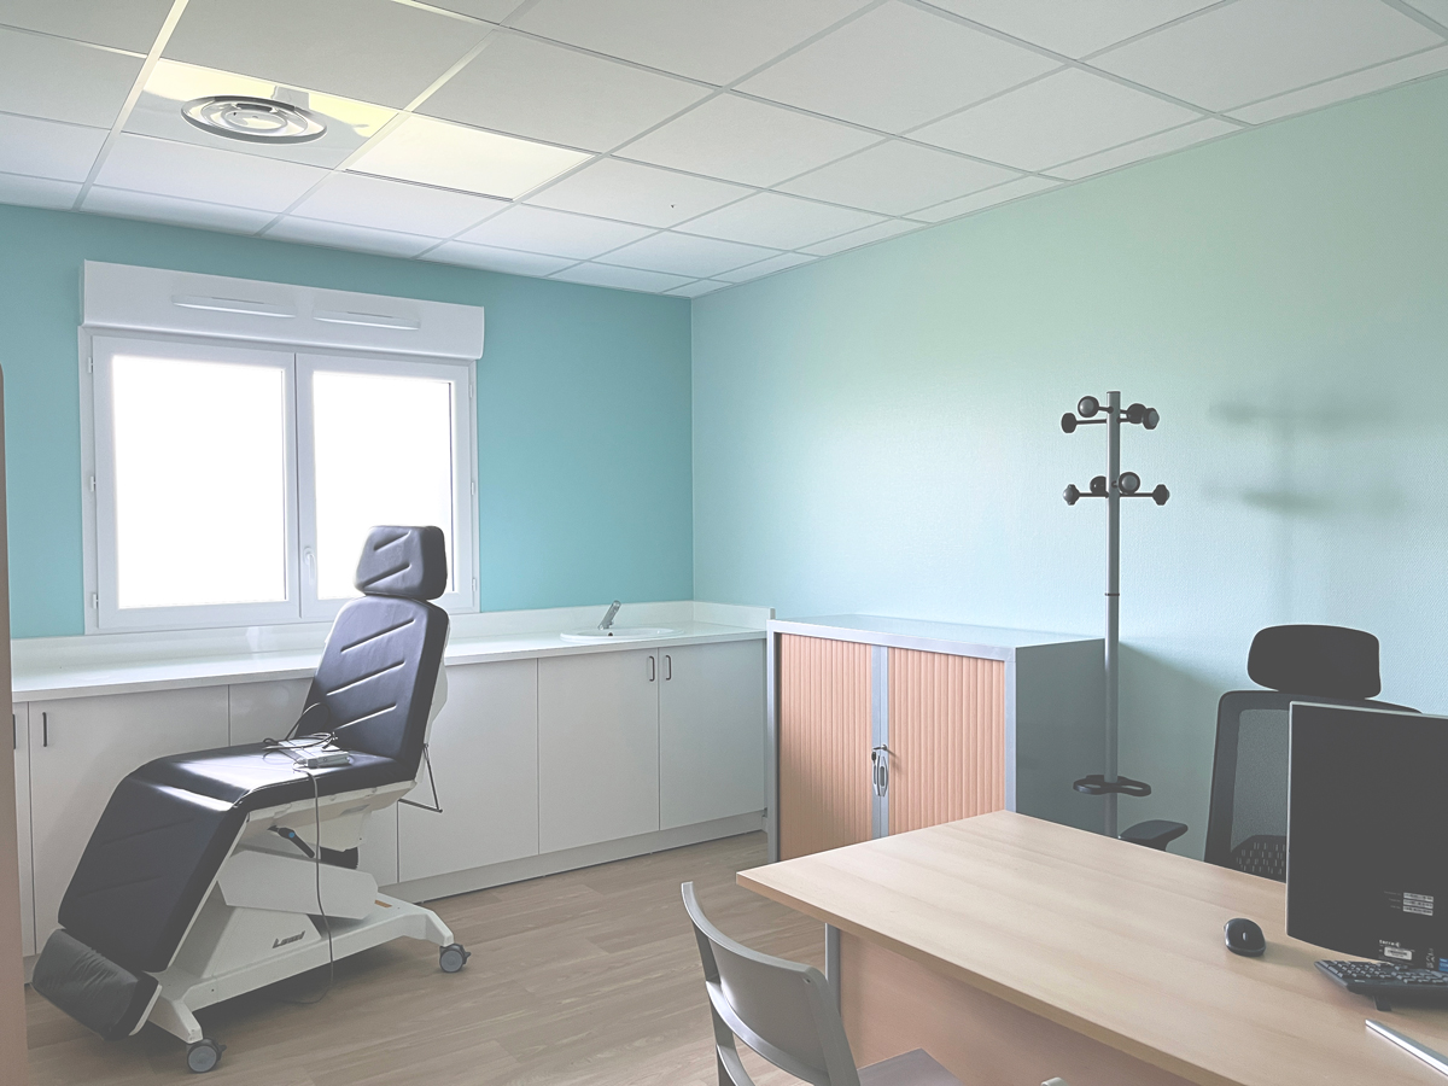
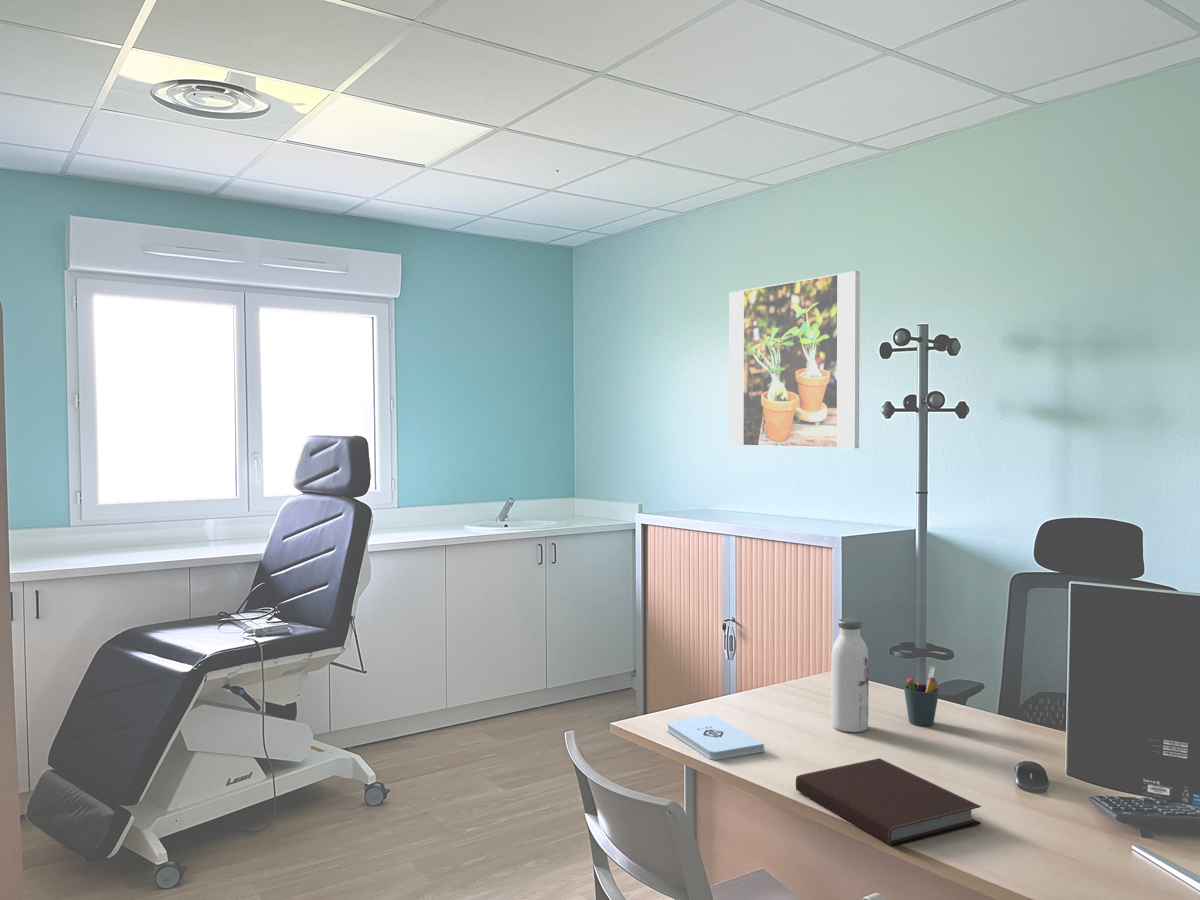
+ notepad [666,714,765,761]
+ water bottle [830,617,870,733]
+ pen holder [903,666,940,727]
+ notebook [795,757,982,847]
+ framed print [728,270,861,449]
